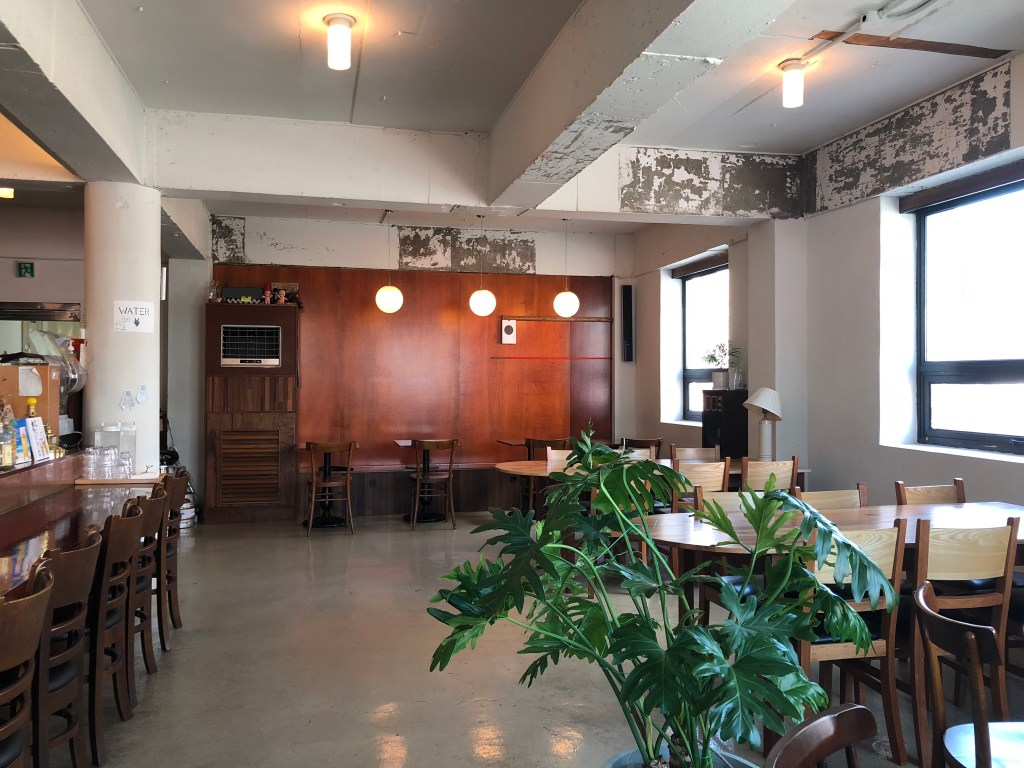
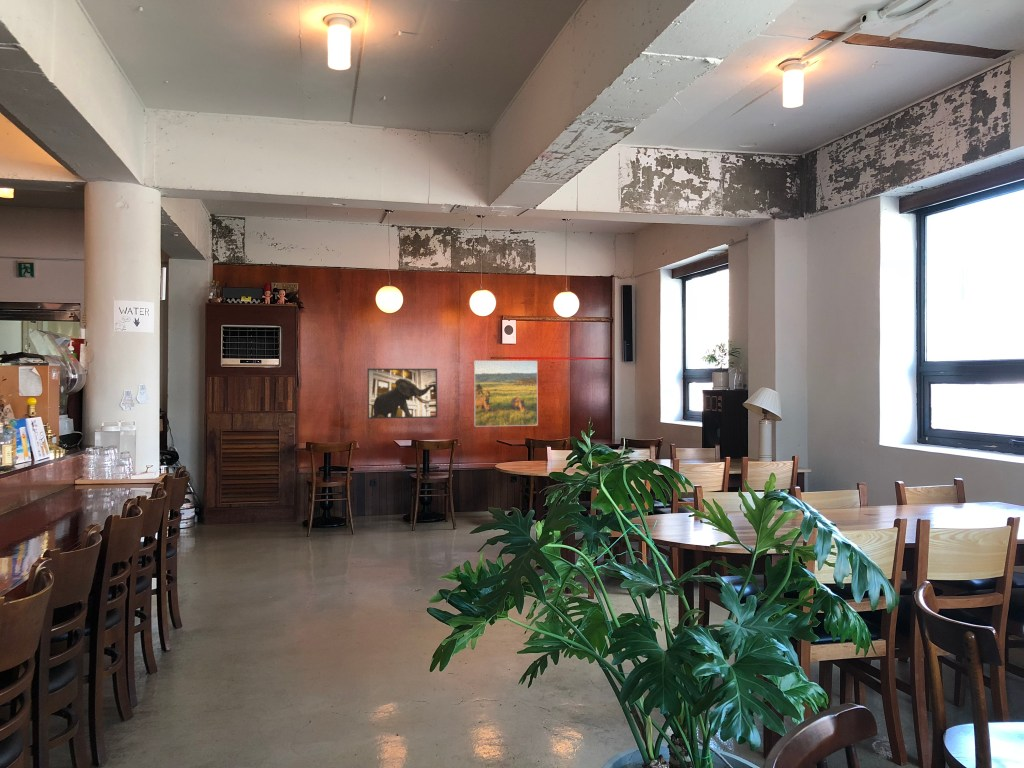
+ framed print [366,368,438,420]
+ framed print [473,360,539,428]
